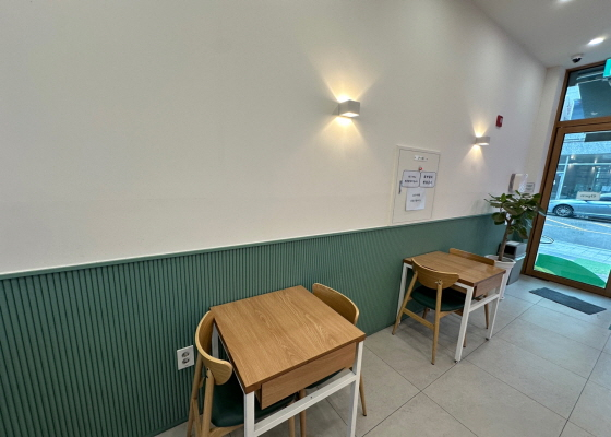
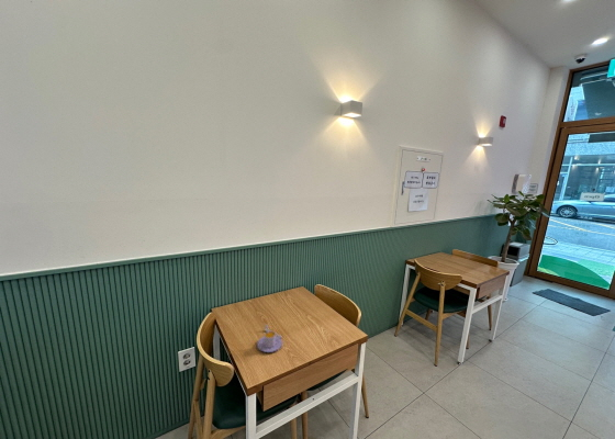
+ cup [256,324,283,353]
